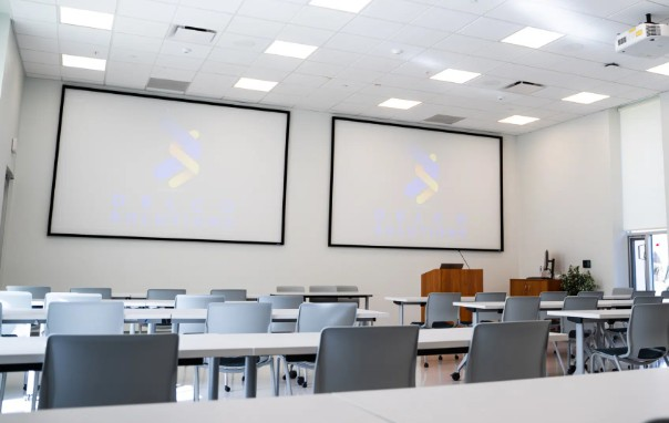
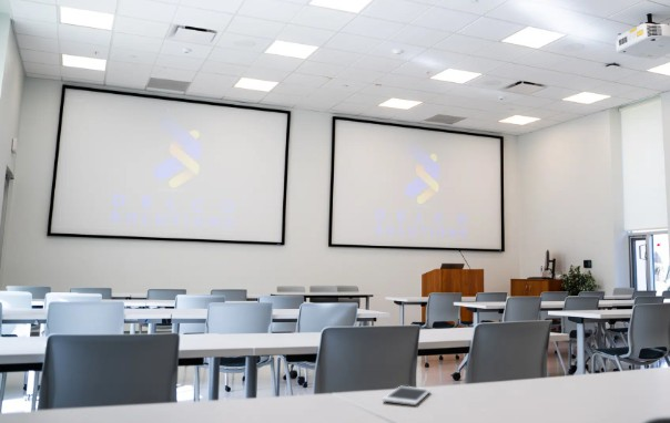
+ cell phone [382,385,432,406]
